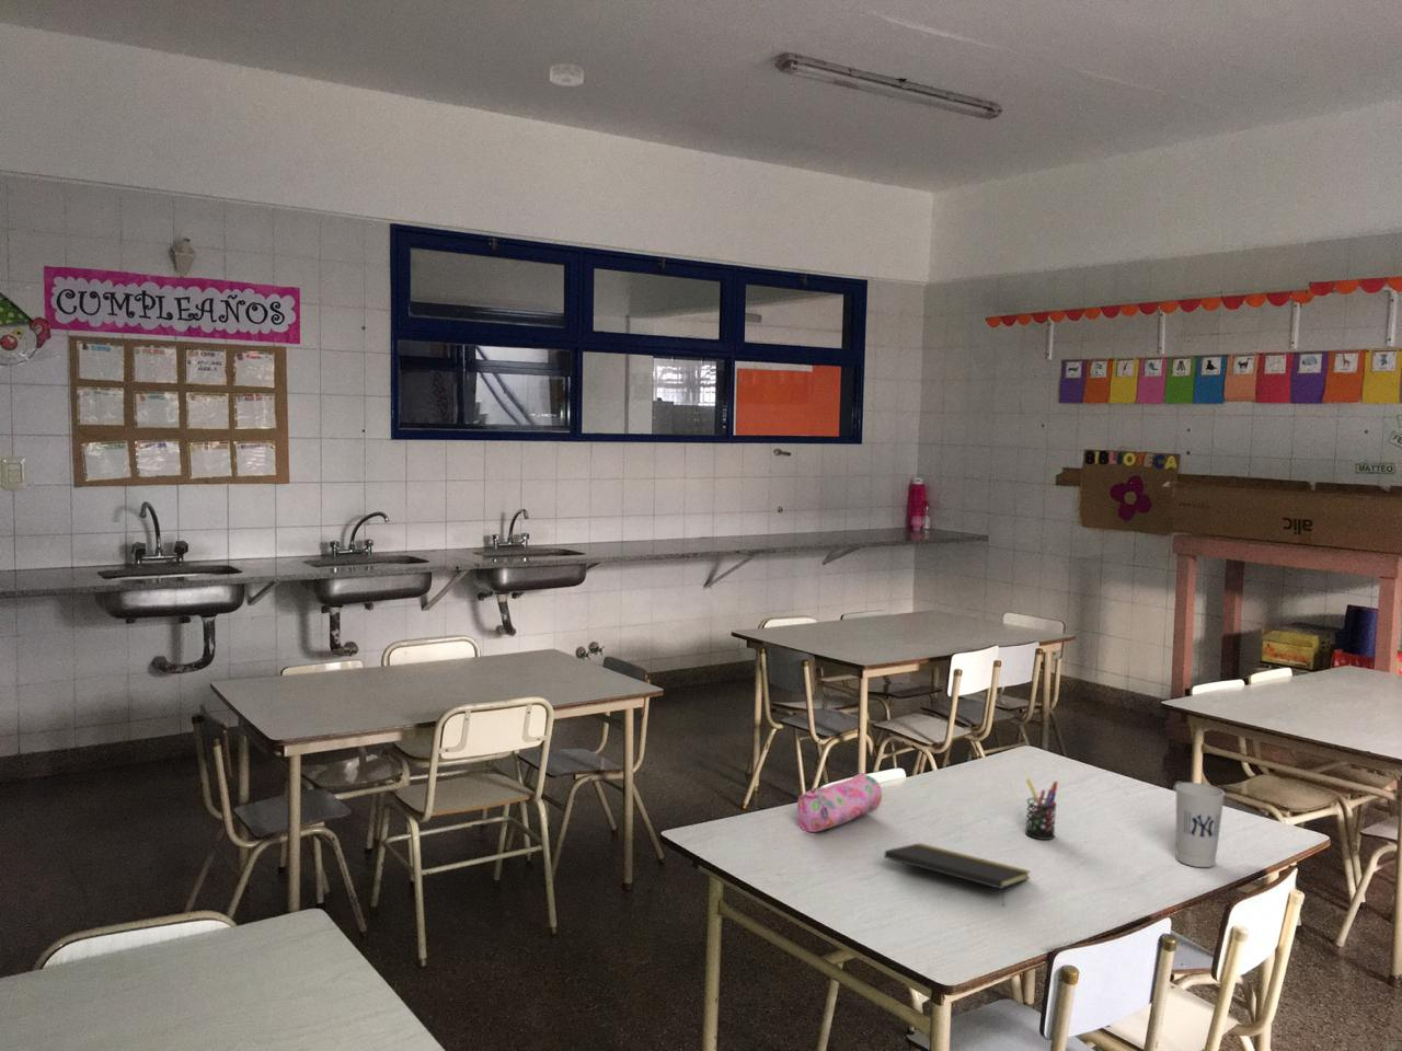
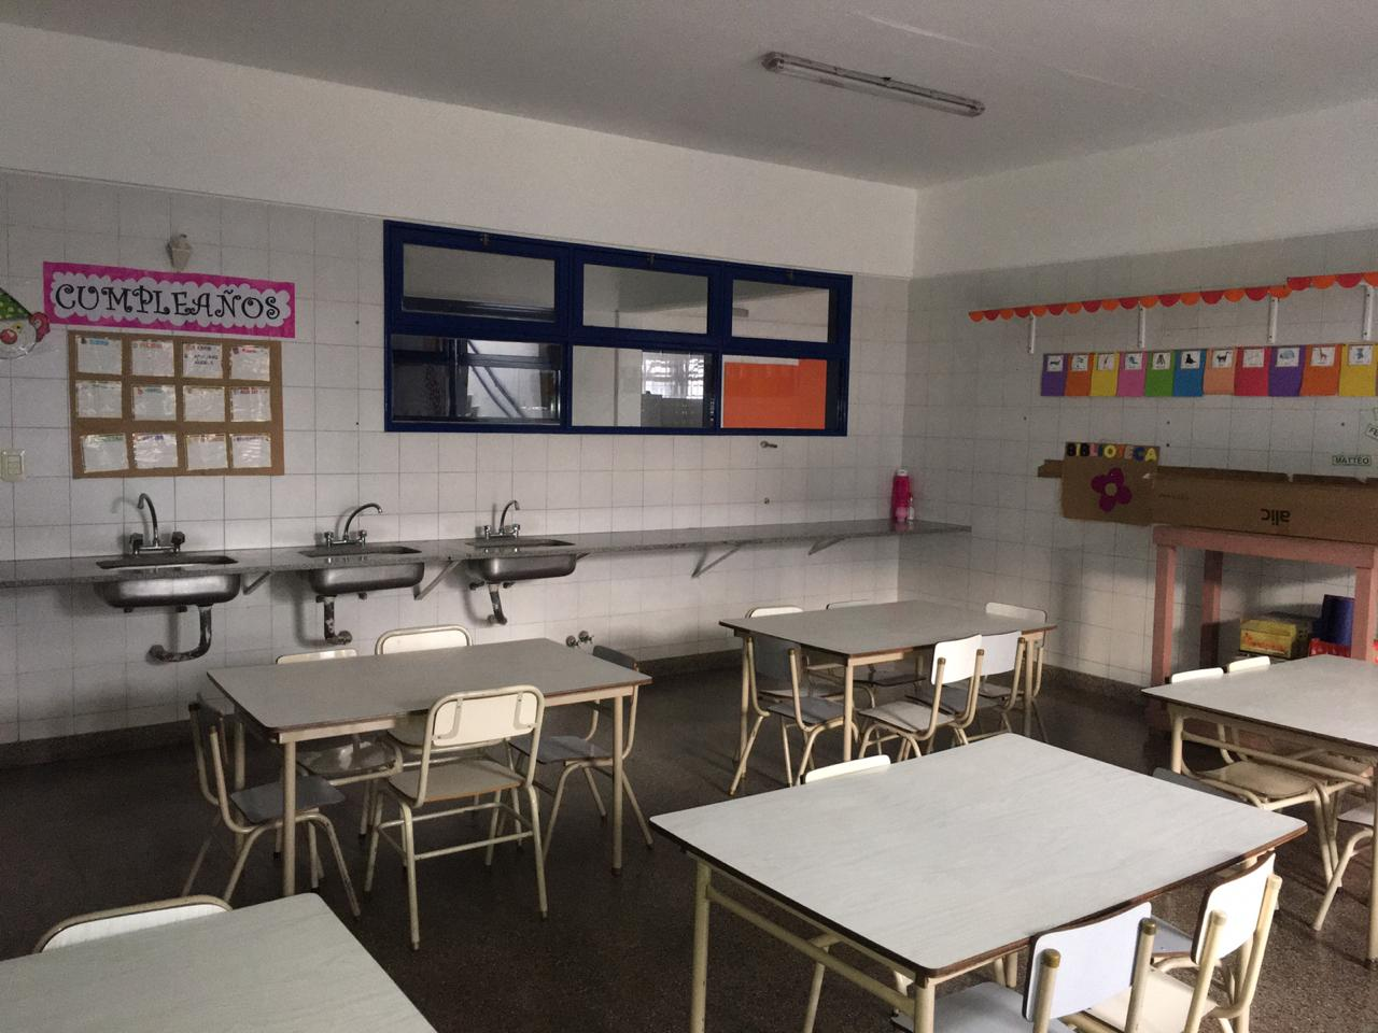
- cup [1175,782,1225,868]
- smoke detector [549,63,584,86]
- notepad [883,842,1032,907]
- pencil case [796,772,883,834]
- pen holder [1024,777,1059,841]
